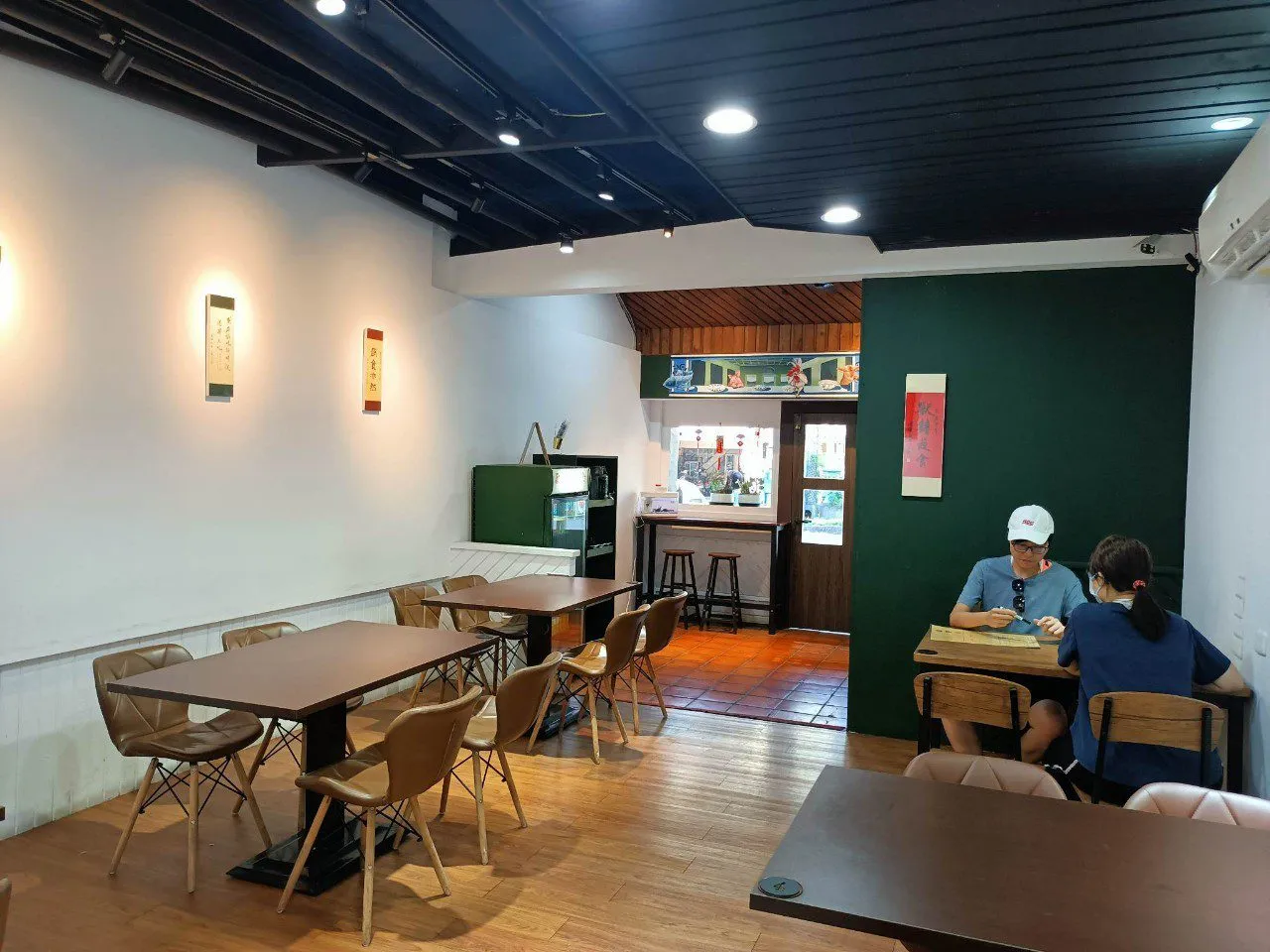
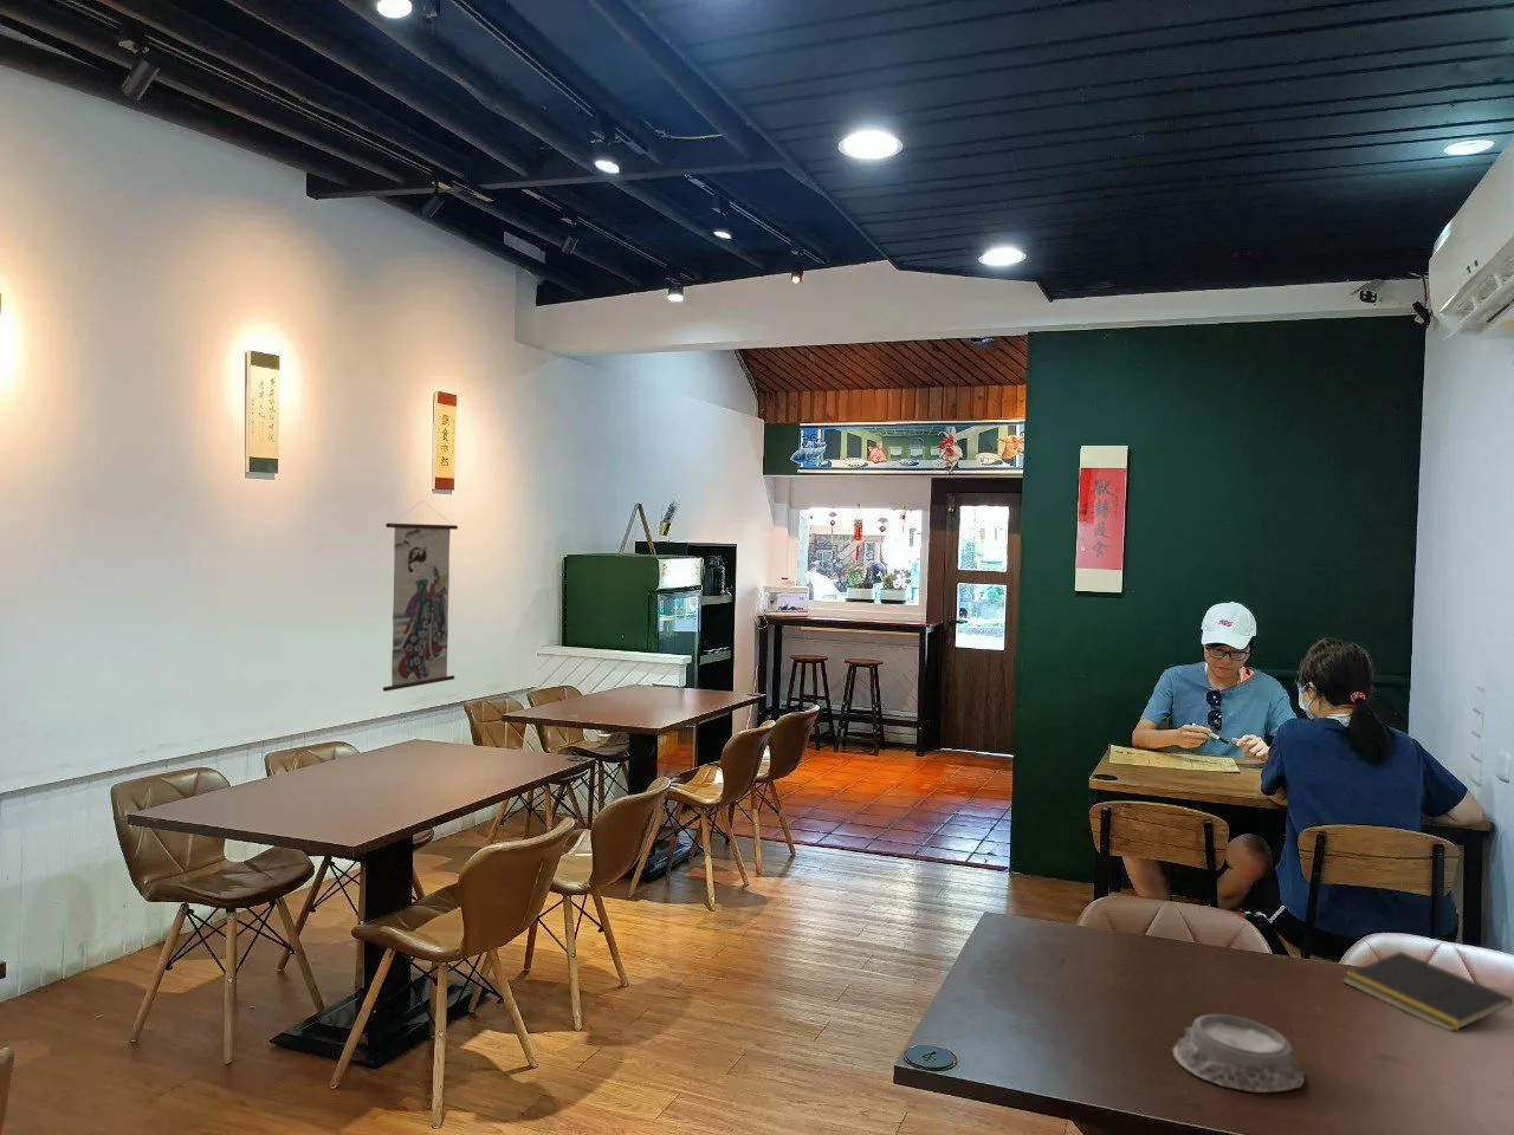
+ mortar [1172,1013,1305,1093]
+ notepad [1340,950,1514,1032]
+ wall scroll [381,500,459,693]
